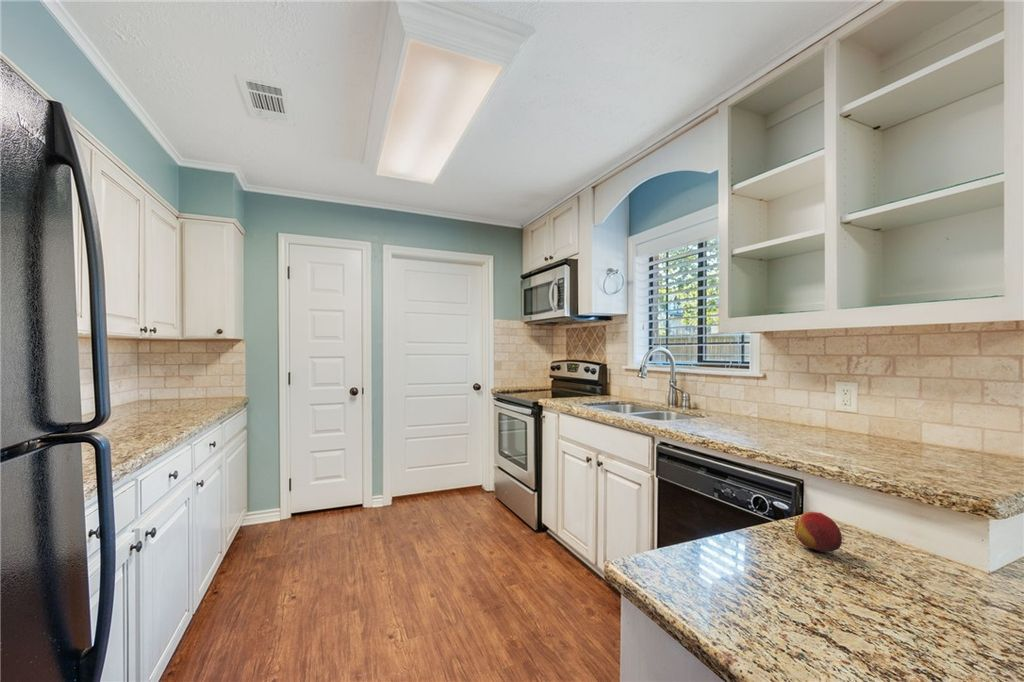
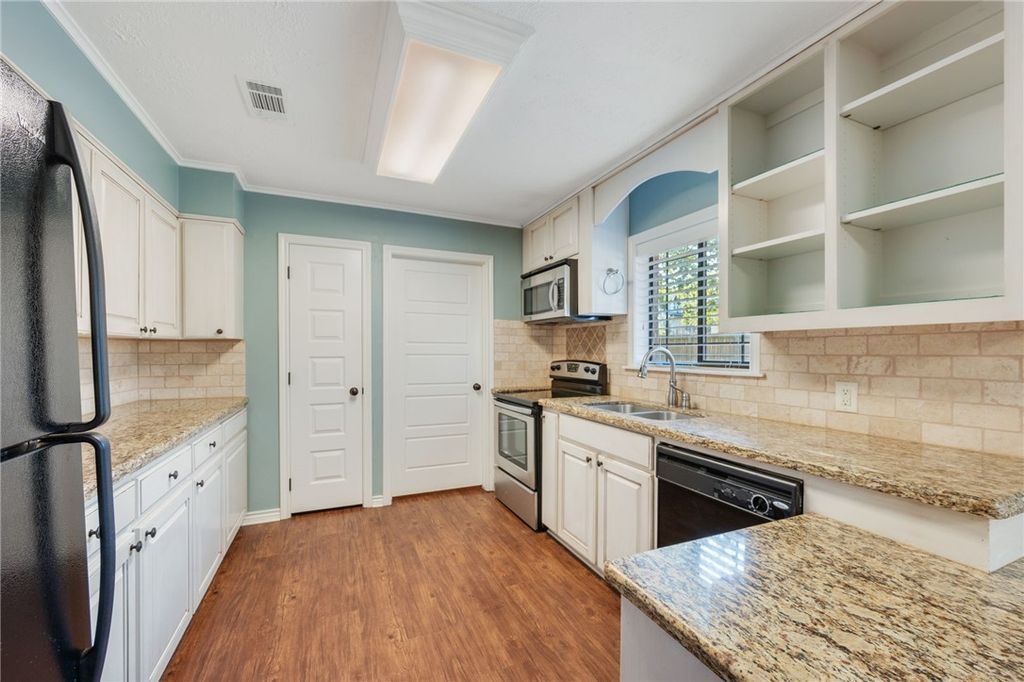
- fruit [794,511,843,553]
